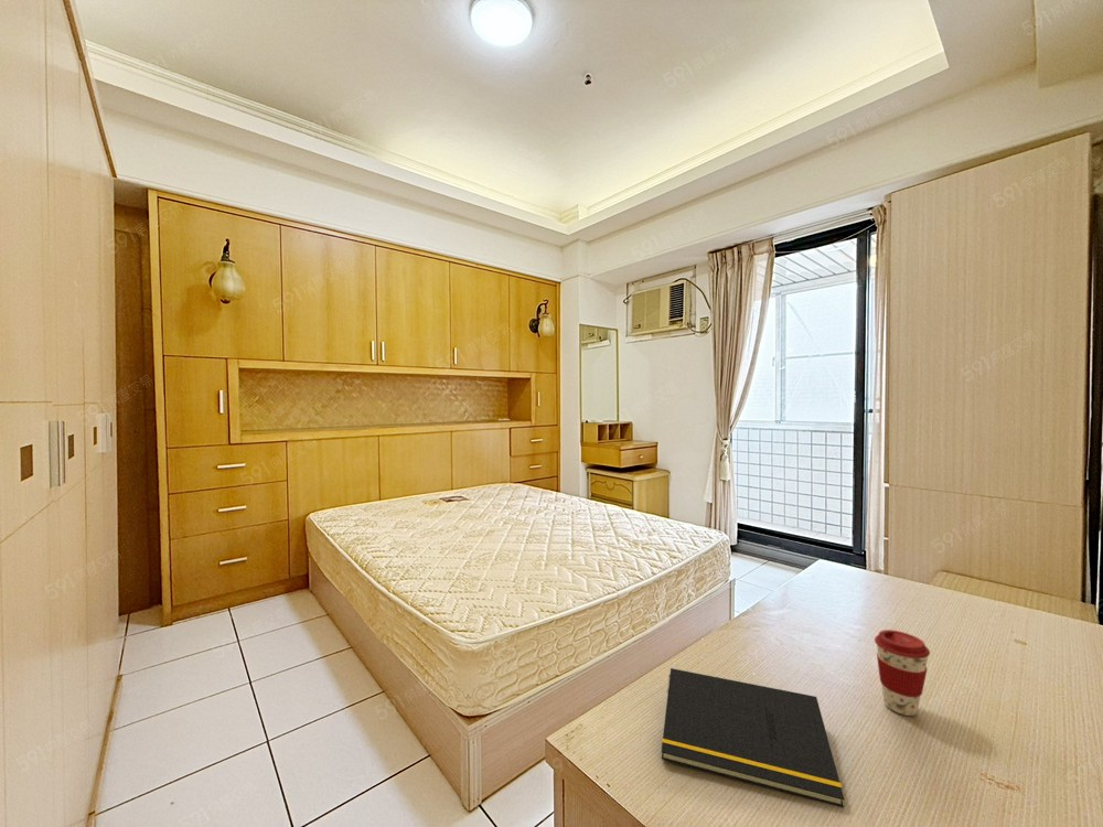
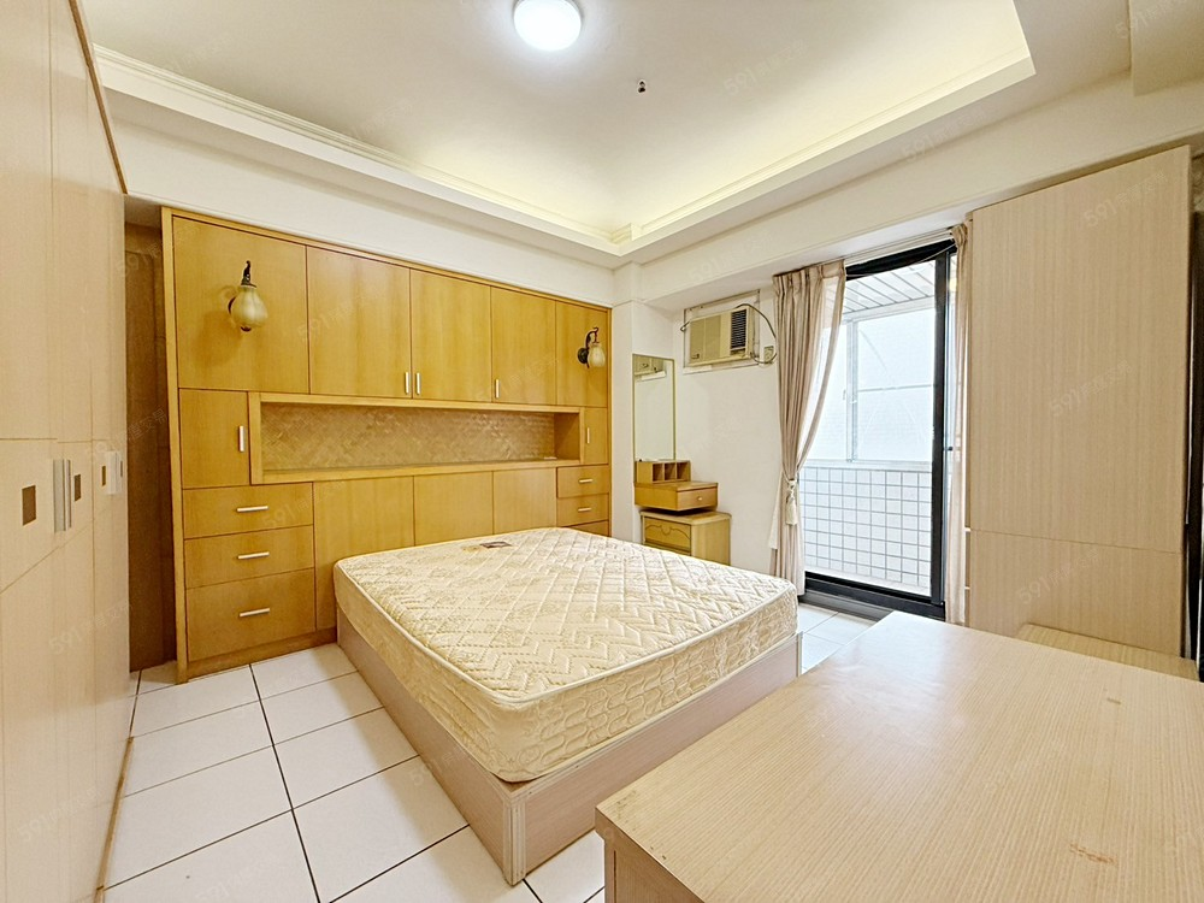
- coffee cup [874,629,931,717]
- notepad [661,667,845,808]
